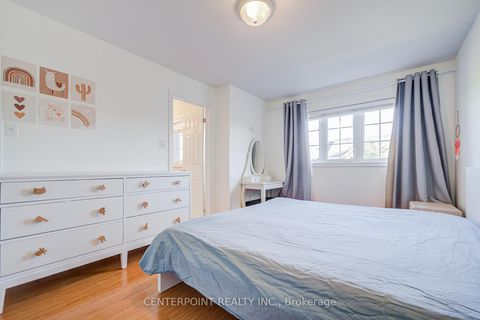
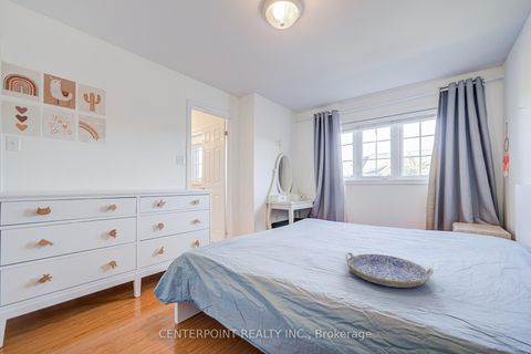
+ serving tray [344,251,435,289]
